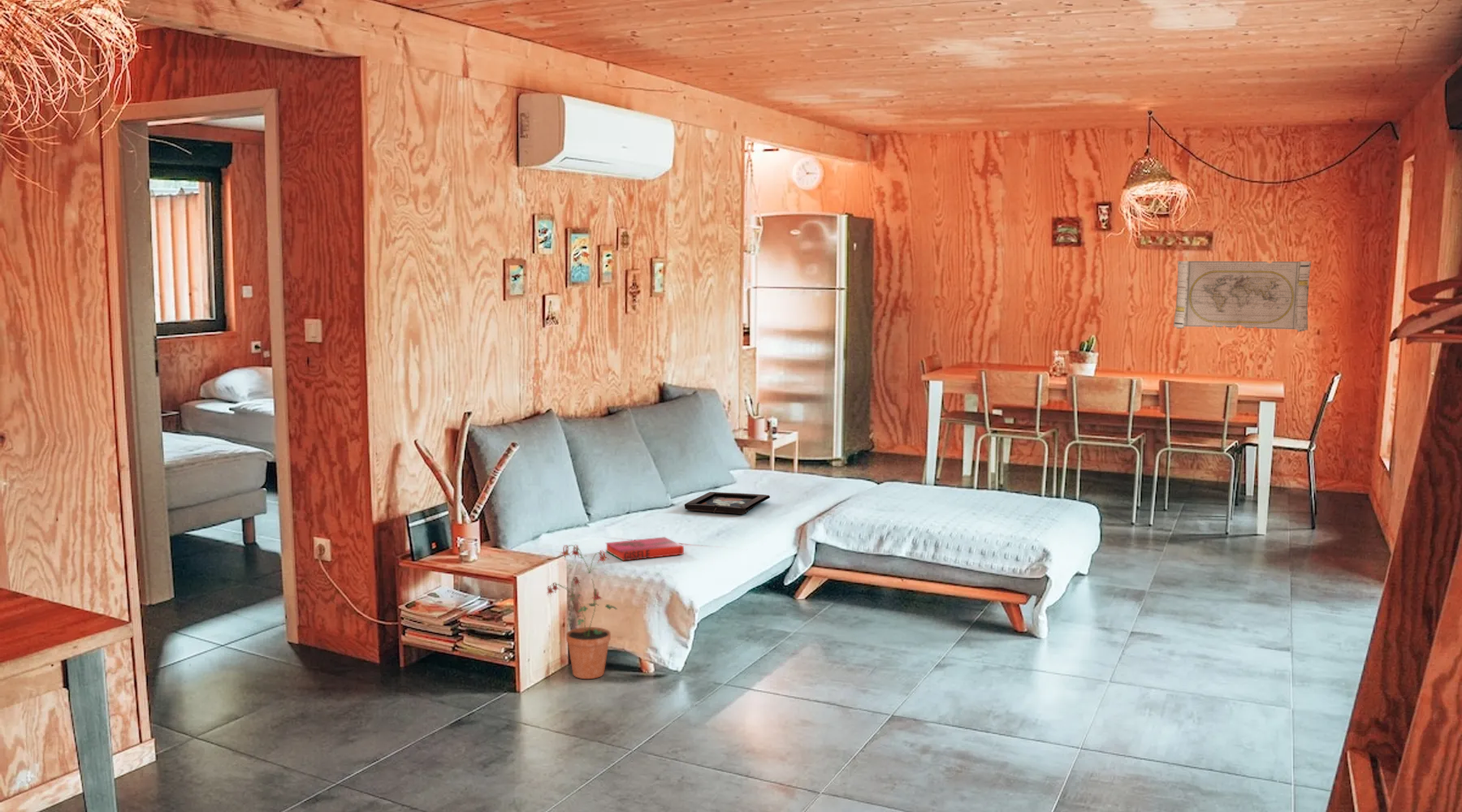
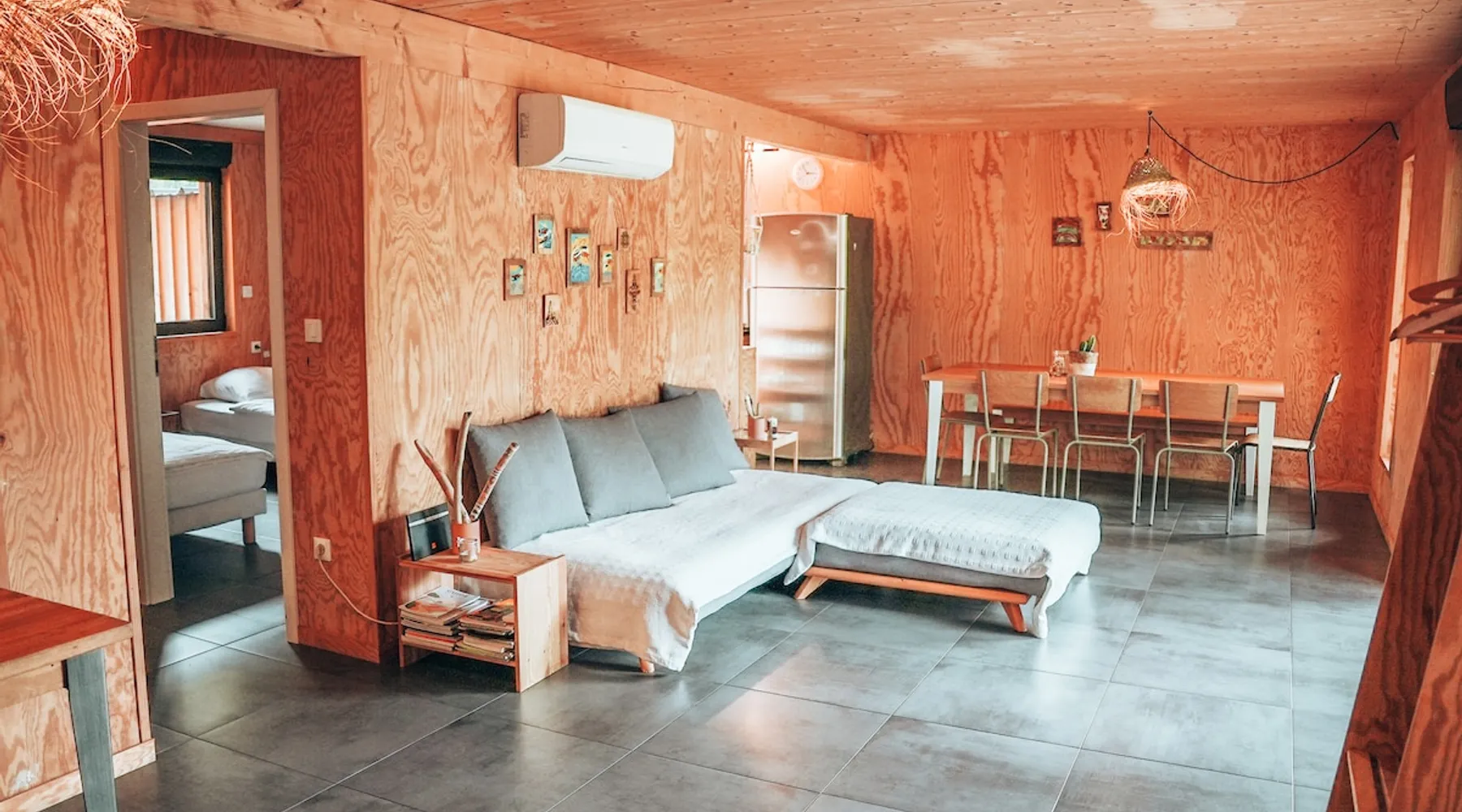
- decorative tray [684,491,771,515]
- potted plant [546,544,618,680]
- map [1173,260,1312,333]
- hardback book [605,536,685,562]
